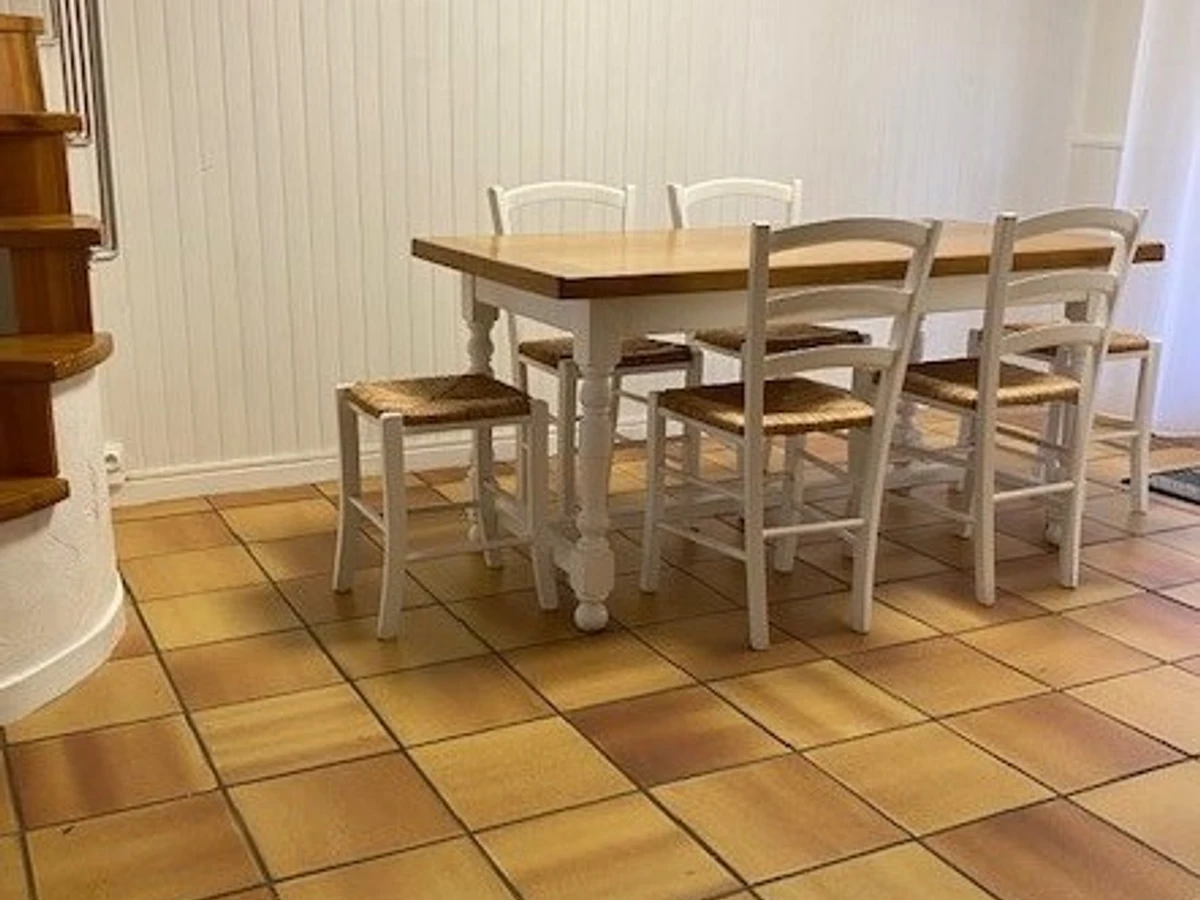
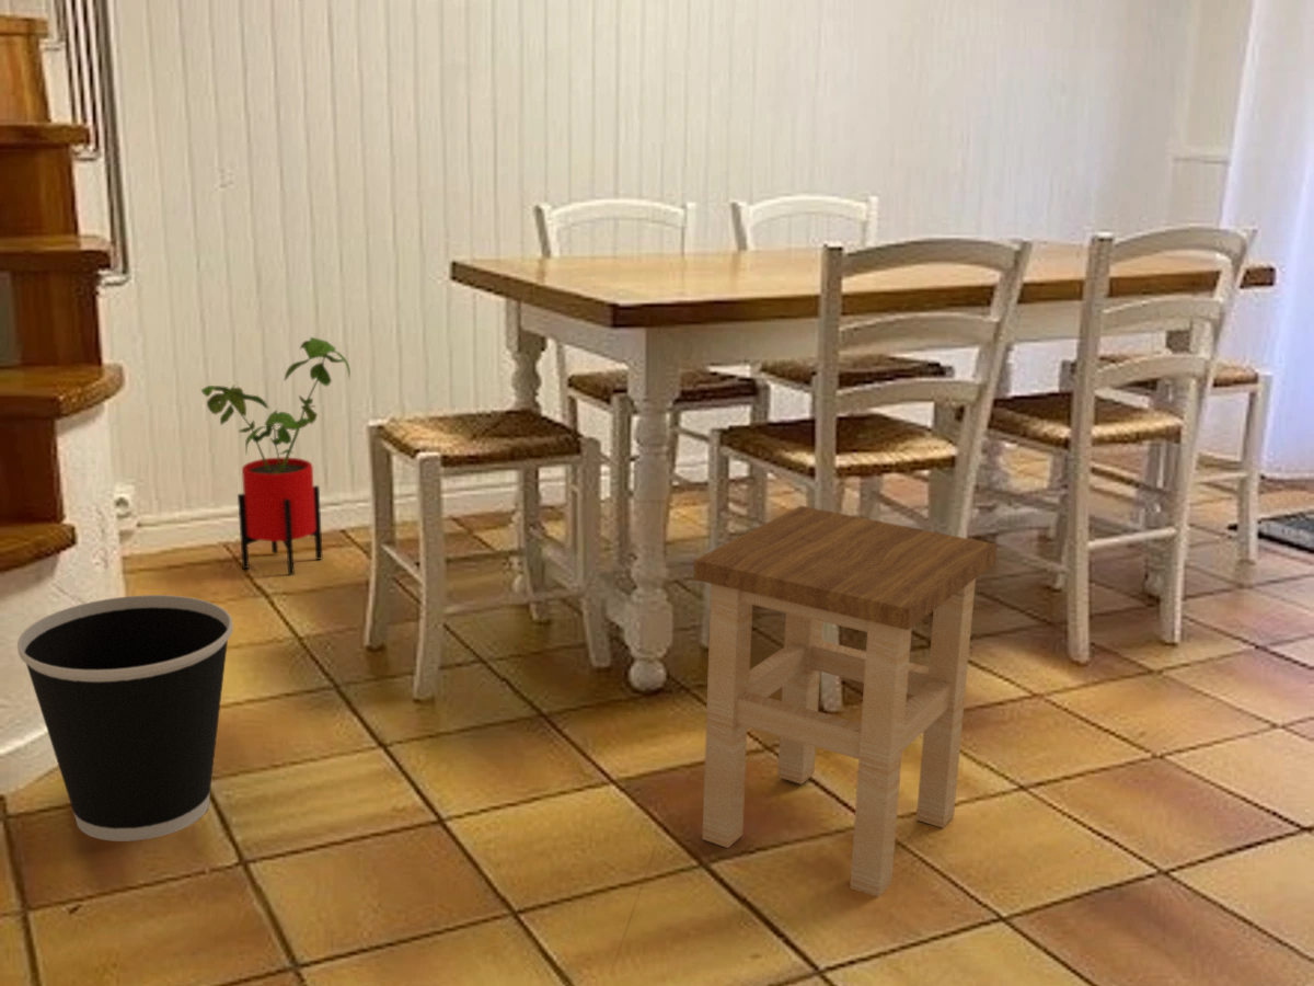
+ house plant [200,336,351,577]
+ stool [693,505,998,898]
+ wastebasket [16,594,234,842]
